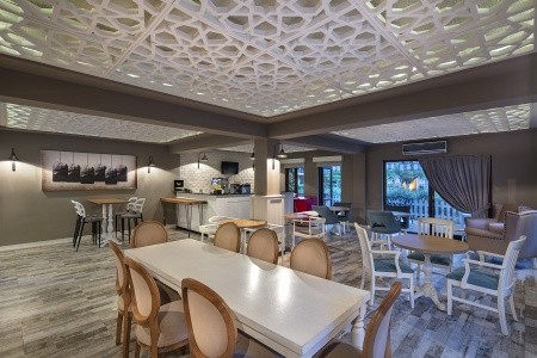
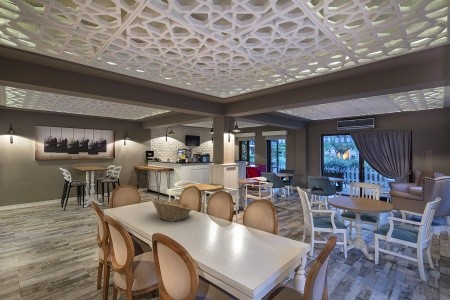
+ fruit basket [150,198,193,223]
